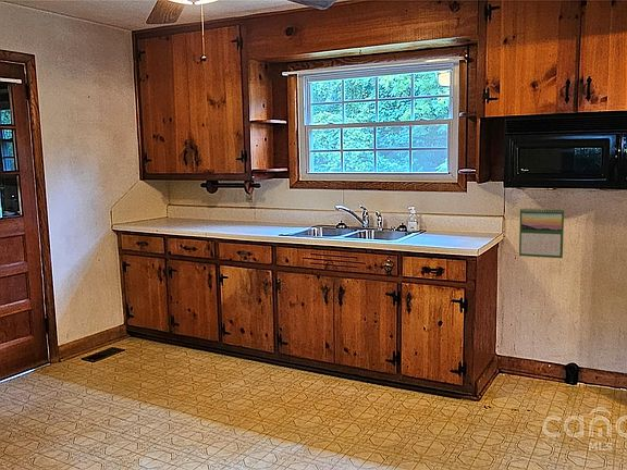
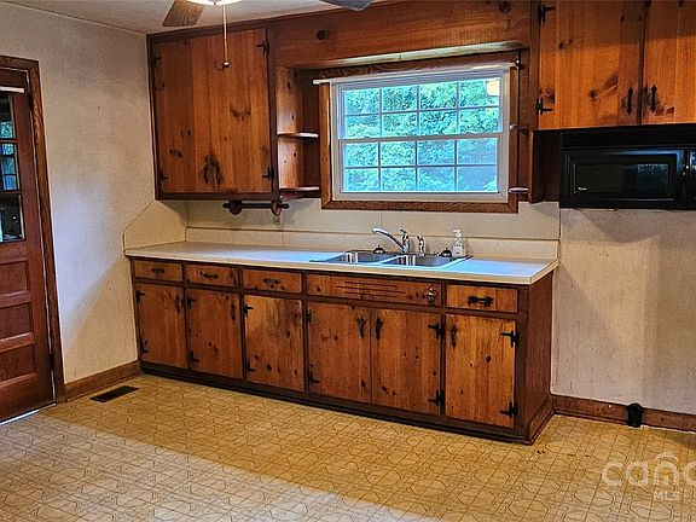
- calendar [518,207,565,259]
